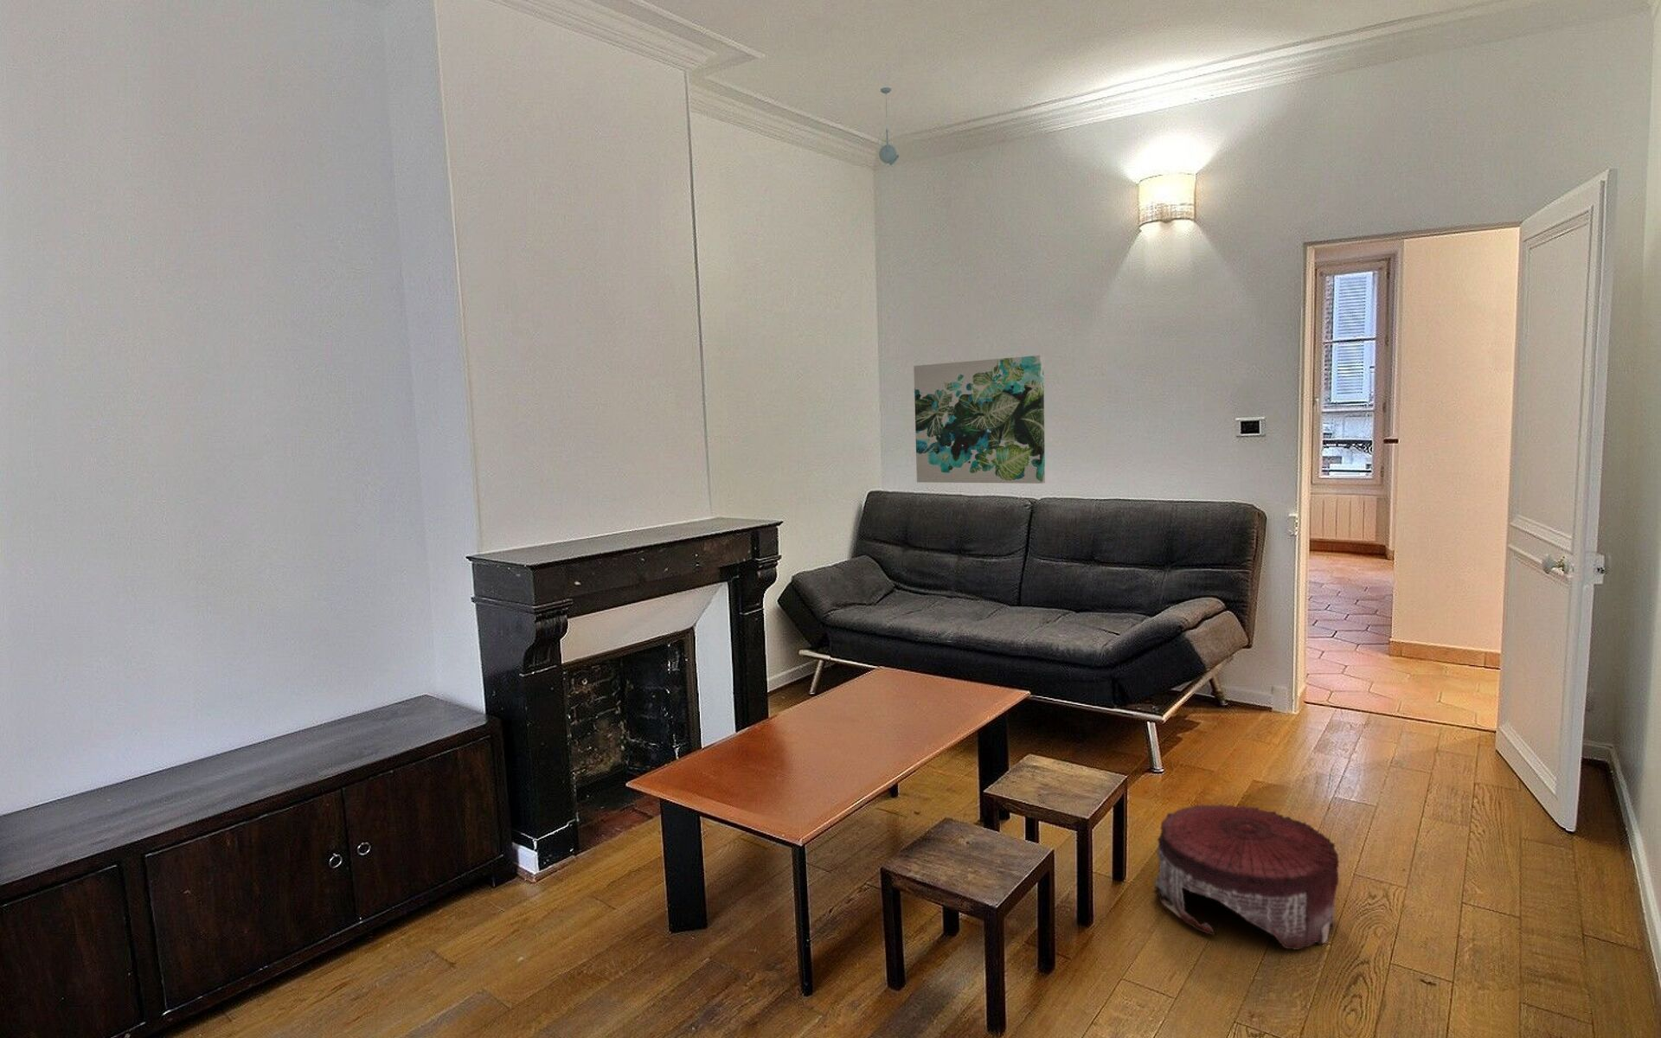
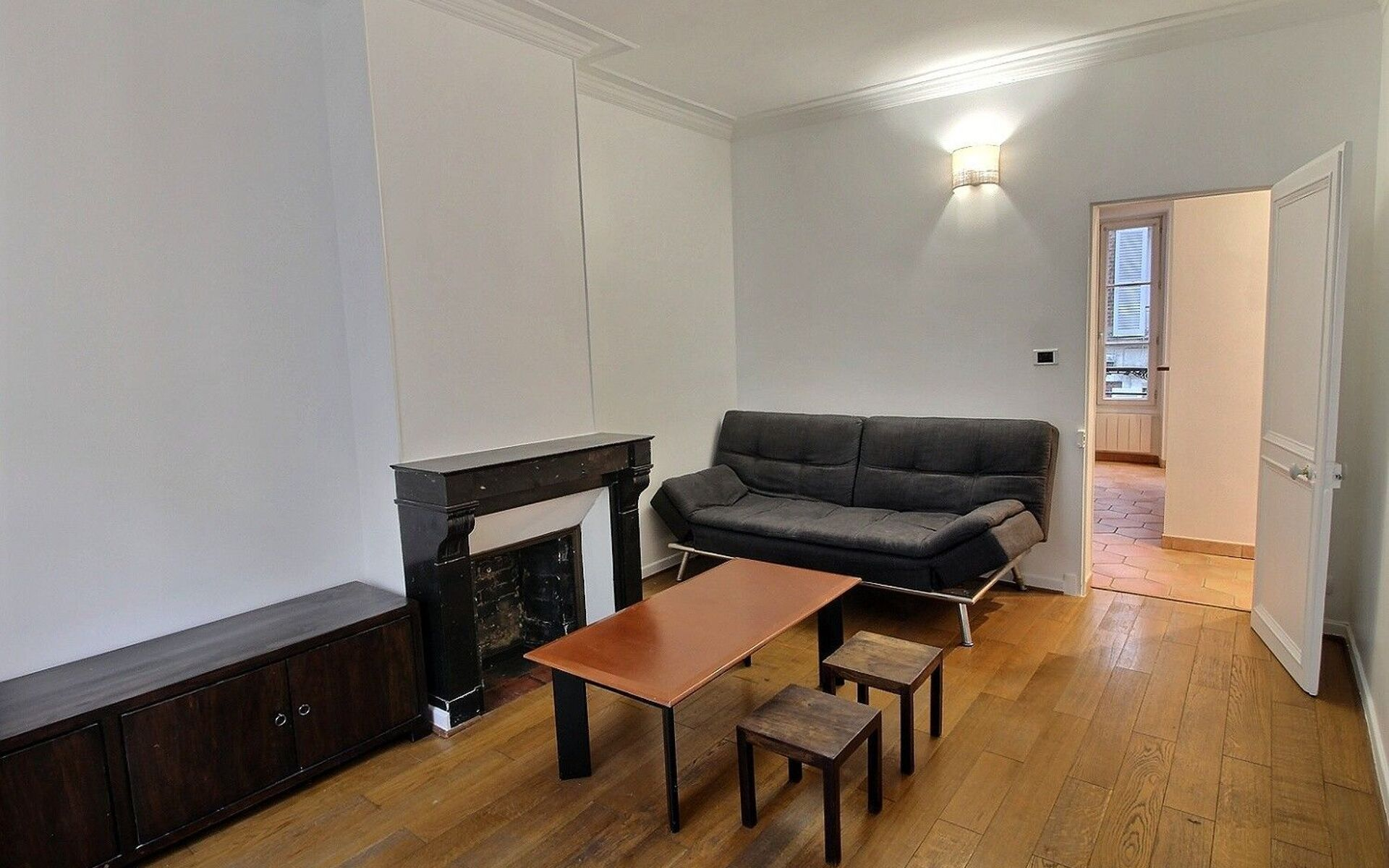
- pouf [1152,804,1341,951]
- pendant light [877,86,899,167]
- wall art [912,355,1046,484]
